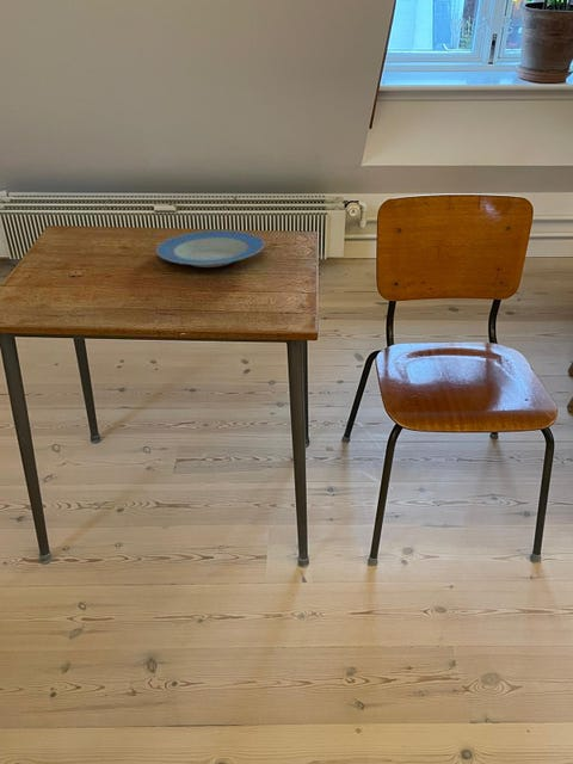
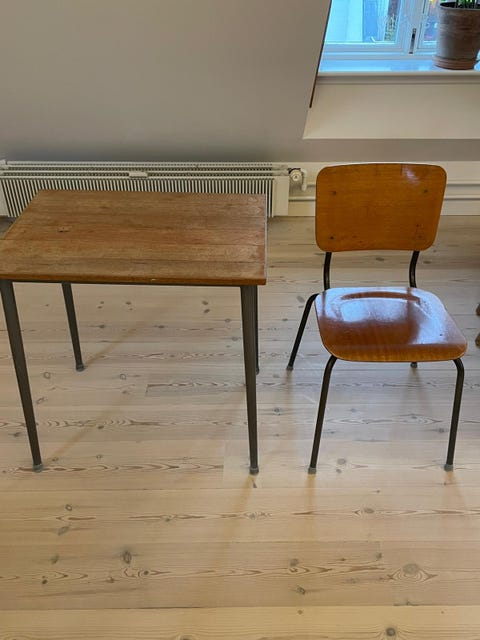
- plate [155,229,266,269]
